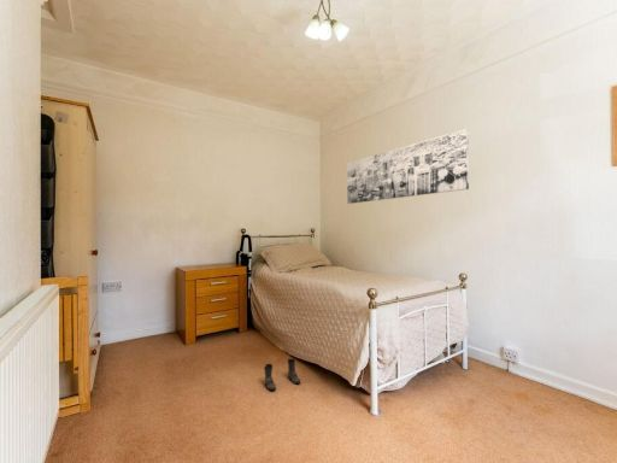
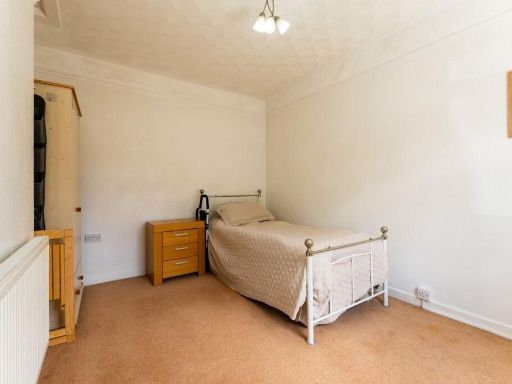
- wall art [346,128,470,205]
- boots [263,358,302,392]
